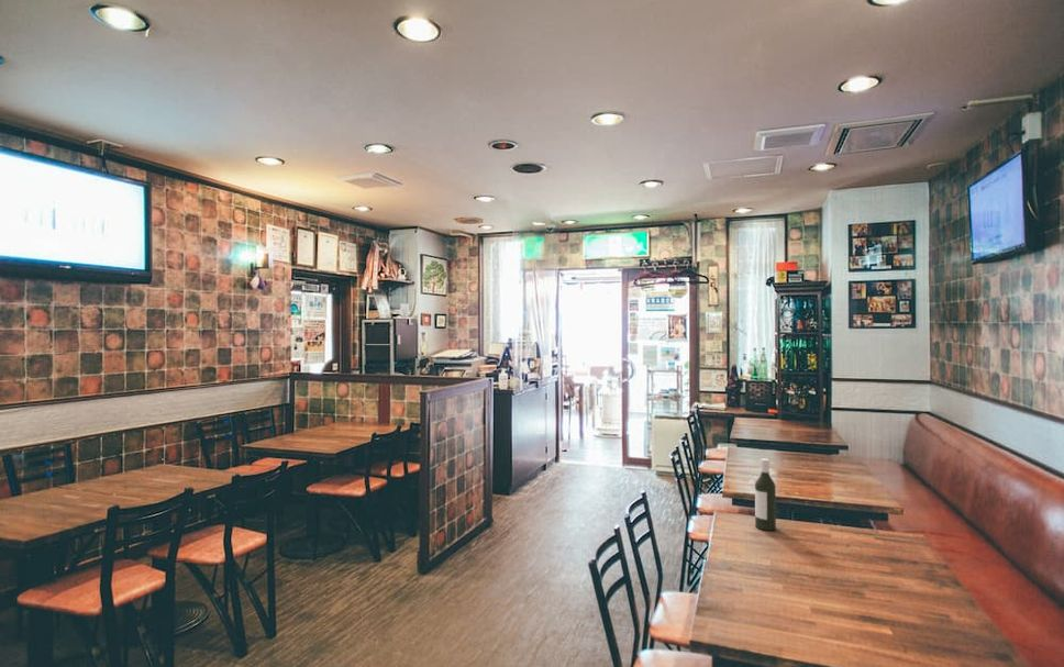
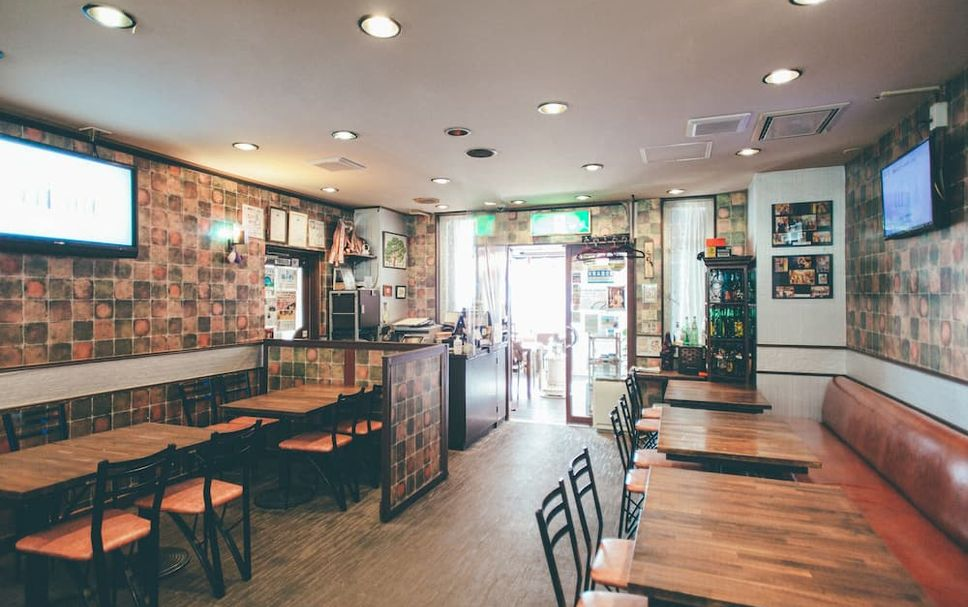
- bottle [754,457,777,532]
